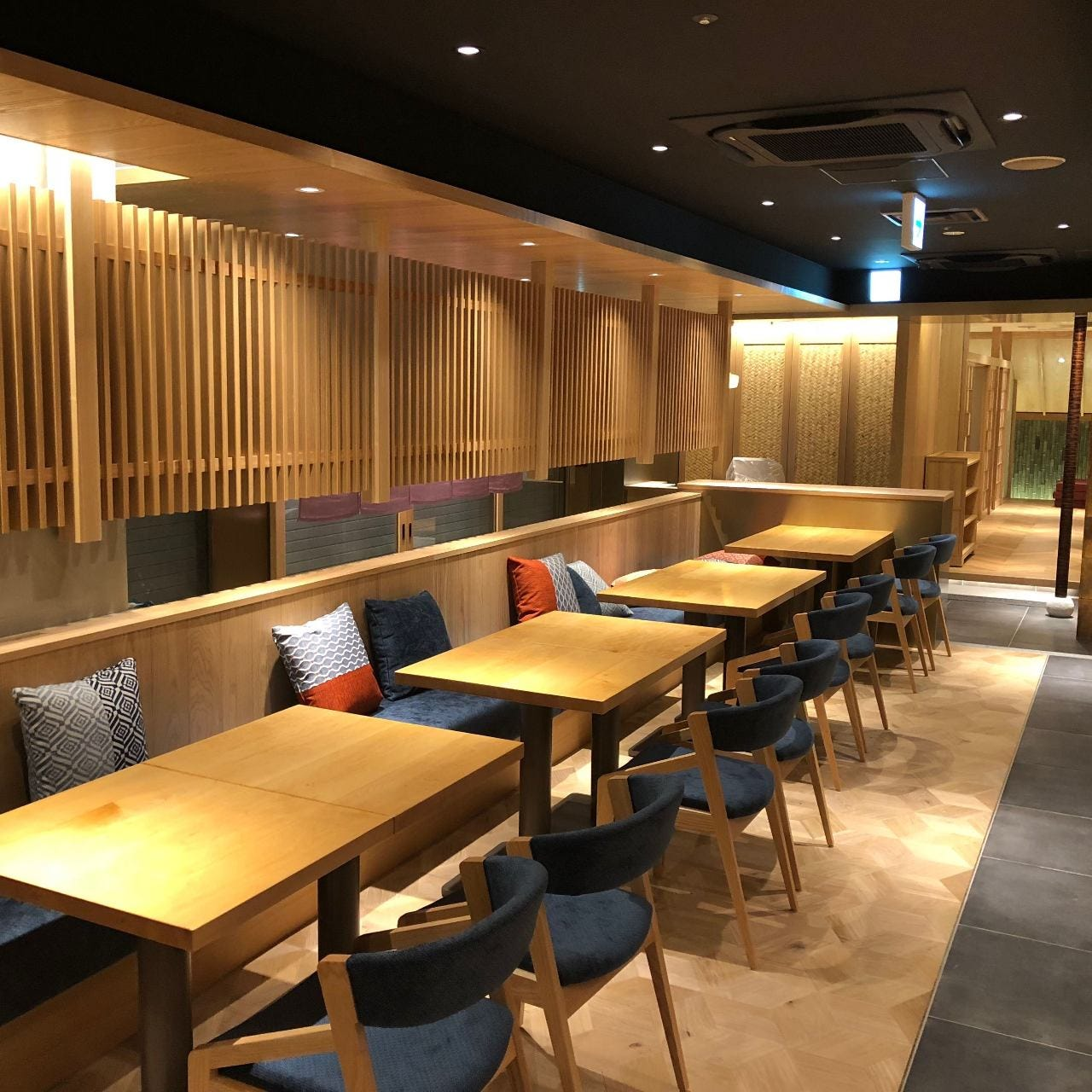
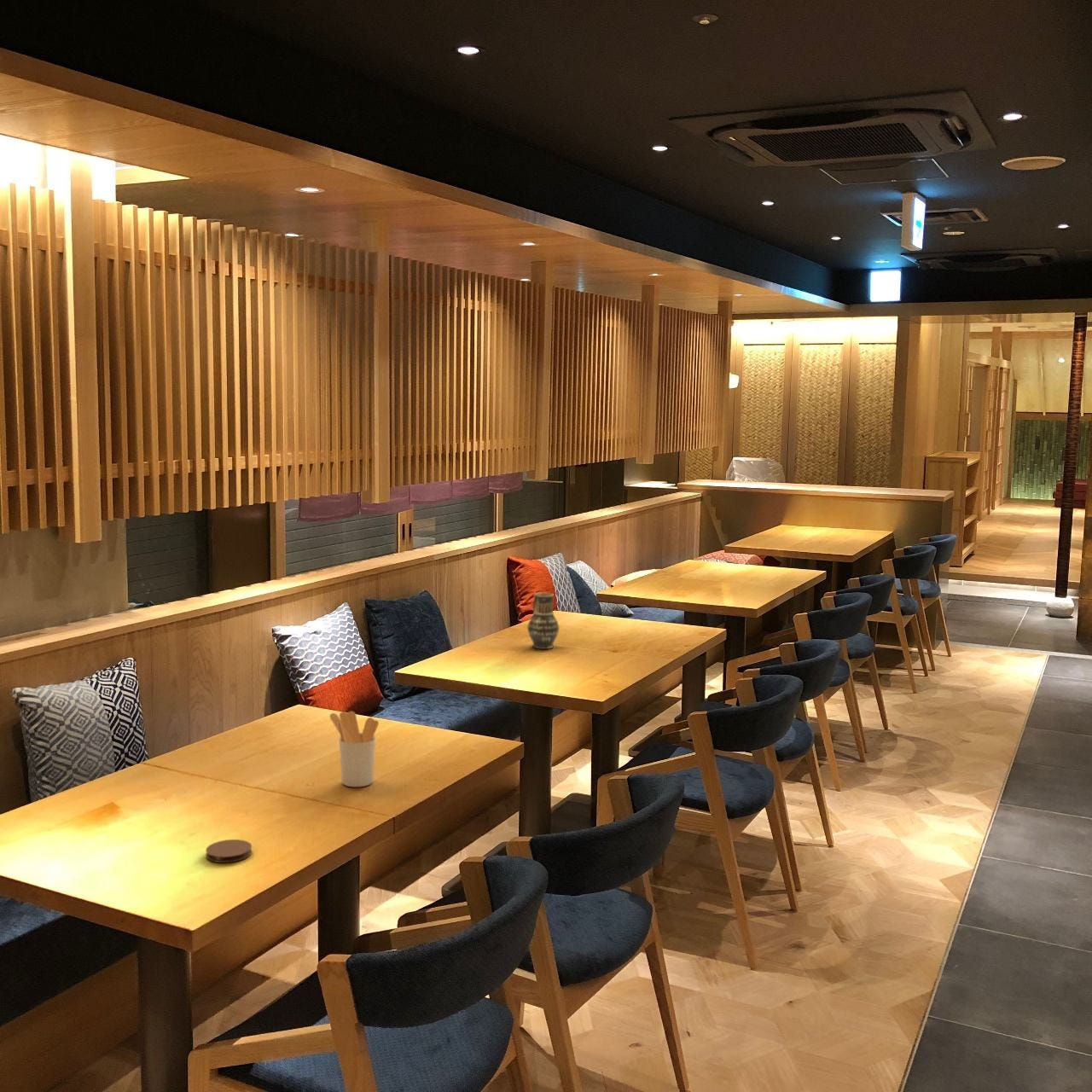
+ utensil holder [328,711,380,787]
+ coaster [205,839,253,863]
+ vase [526,592,560,650]
